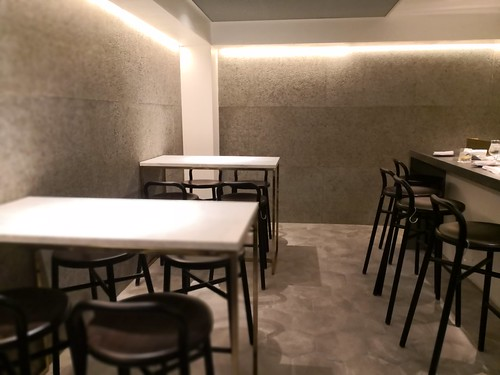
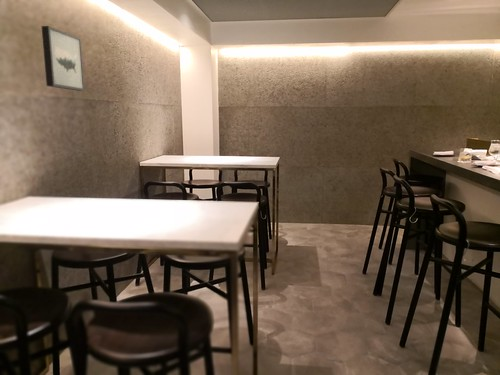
+ wall art [41,25,86,92]
